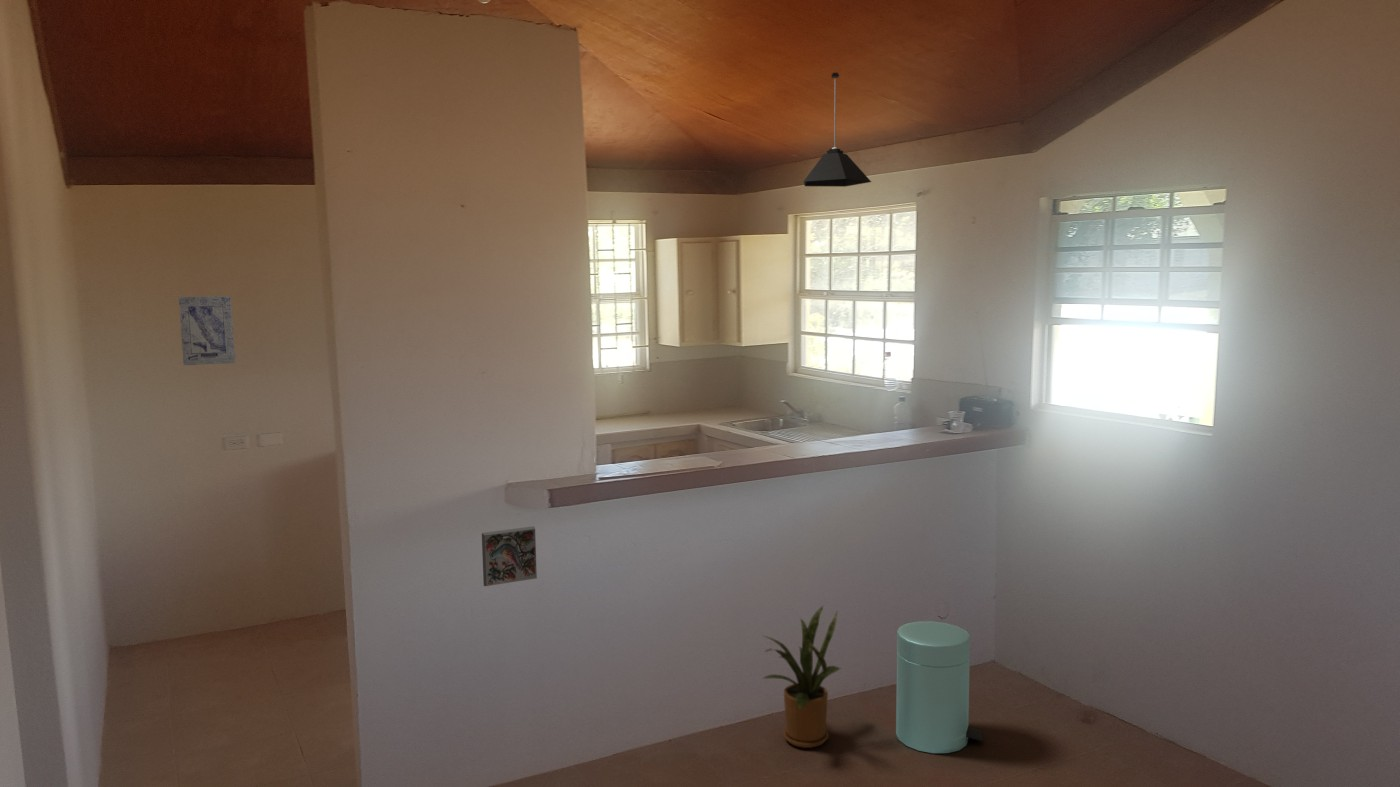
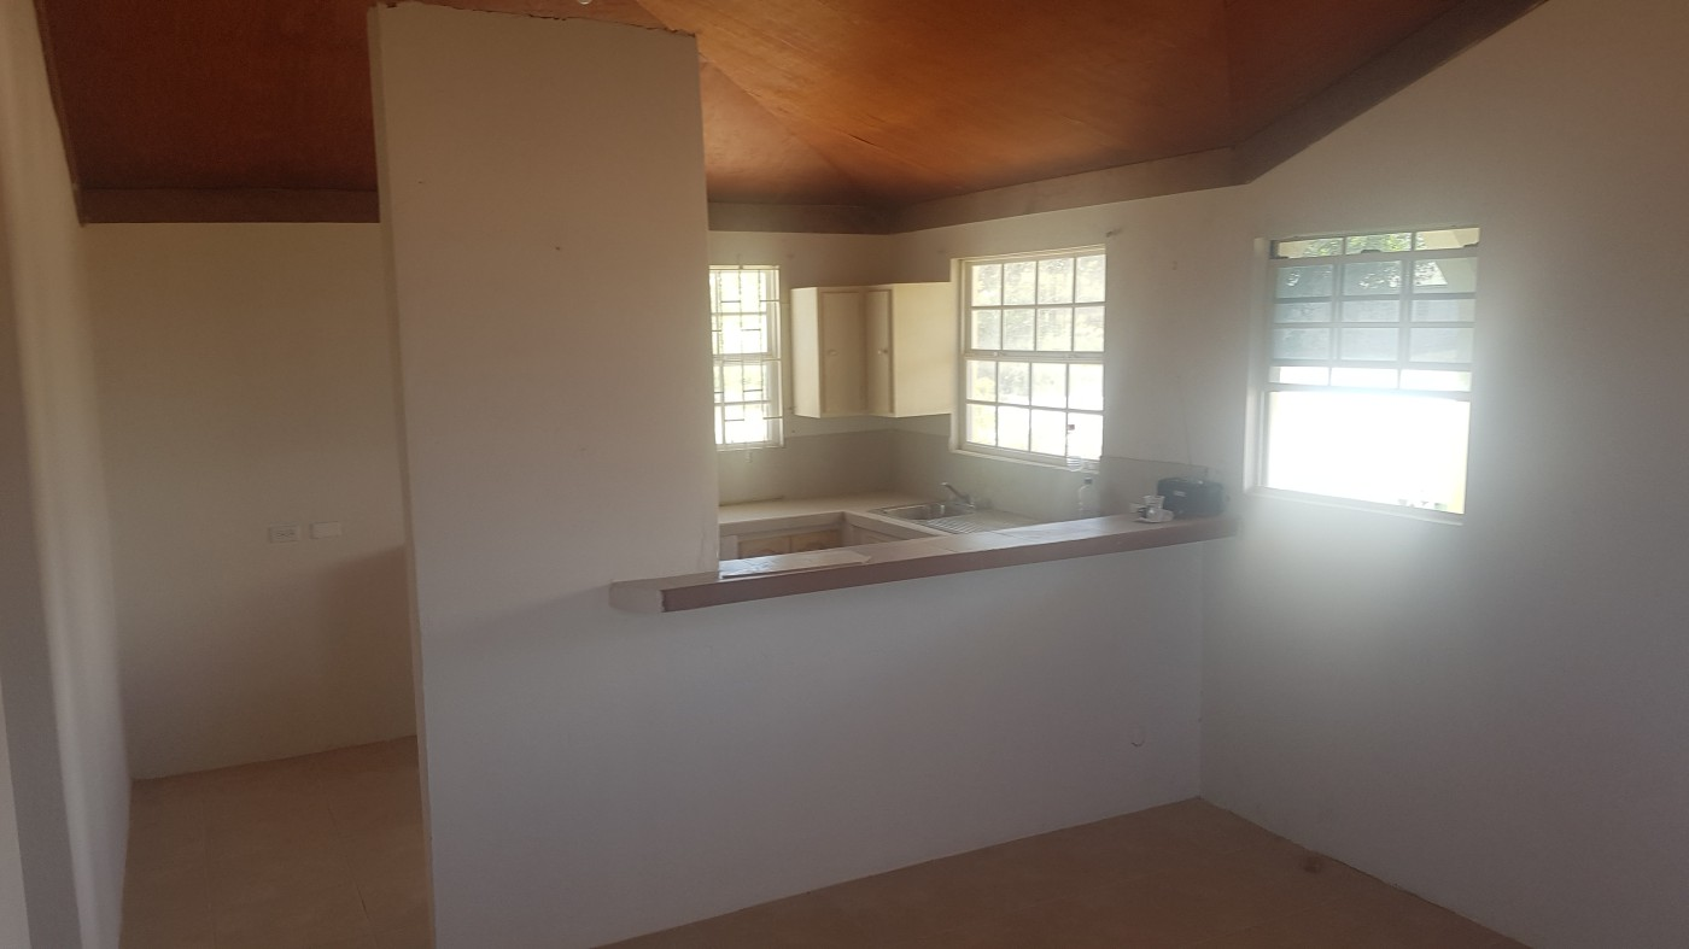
- decorative tile [481,525,538,587]
- trash can [895,620,984,754]
- pendant lamp [802,72,872,188]
- house plant [762,605,841,749]
- wall art [178,295,236,366]
